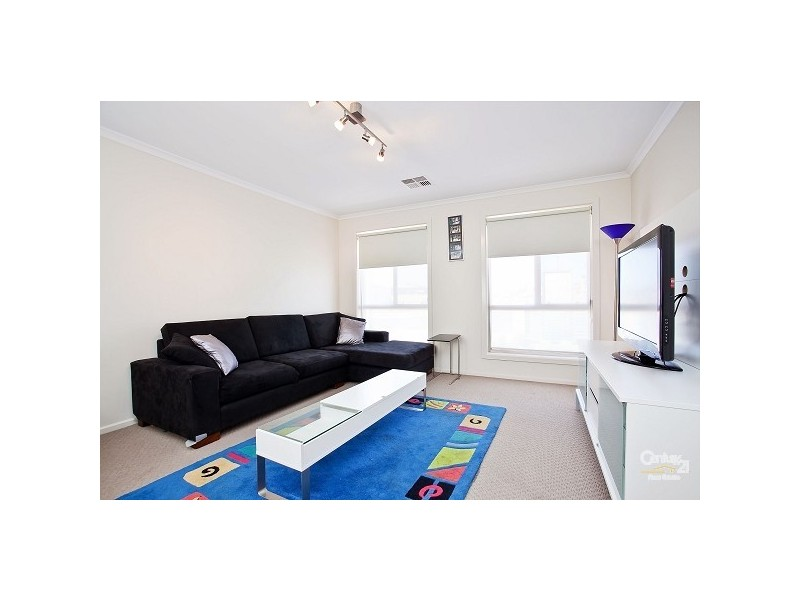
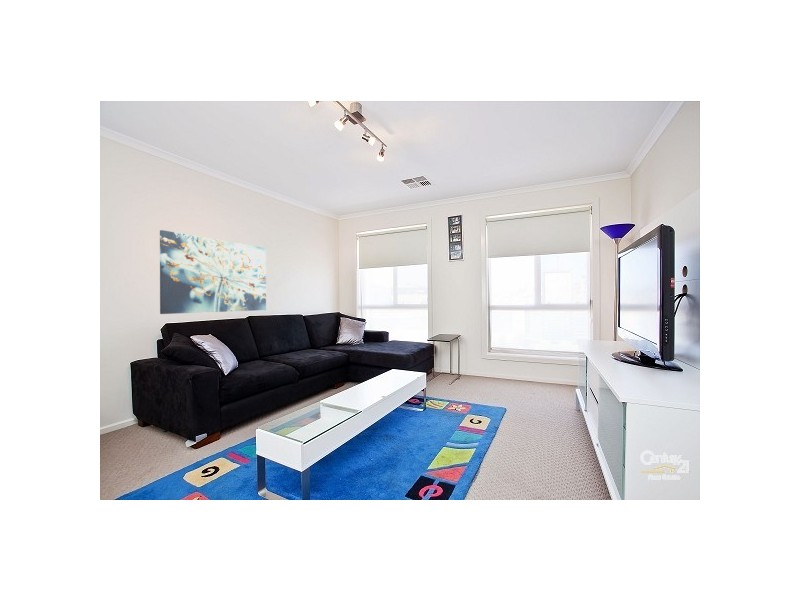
+ wall art [159,229,267,315]
